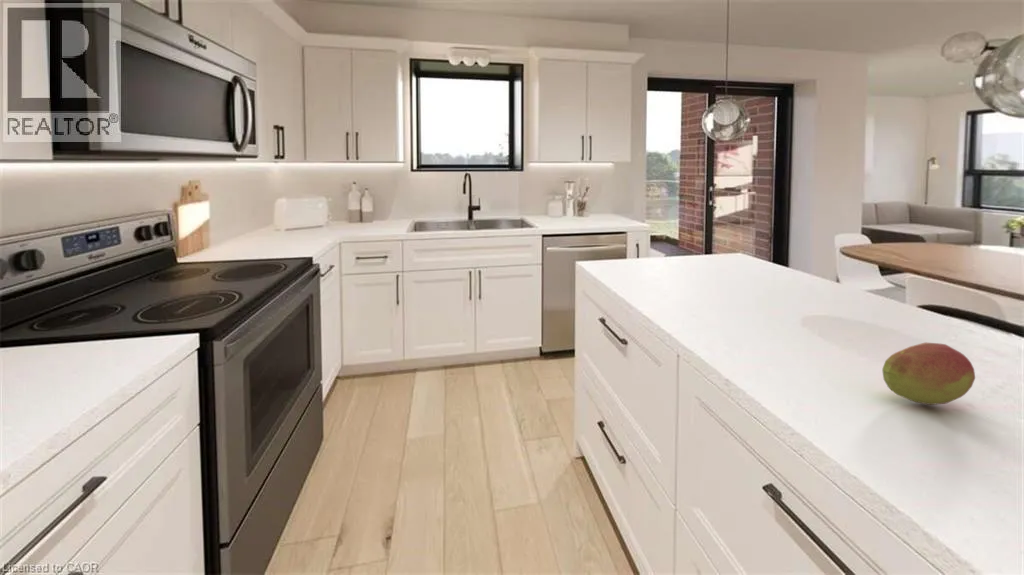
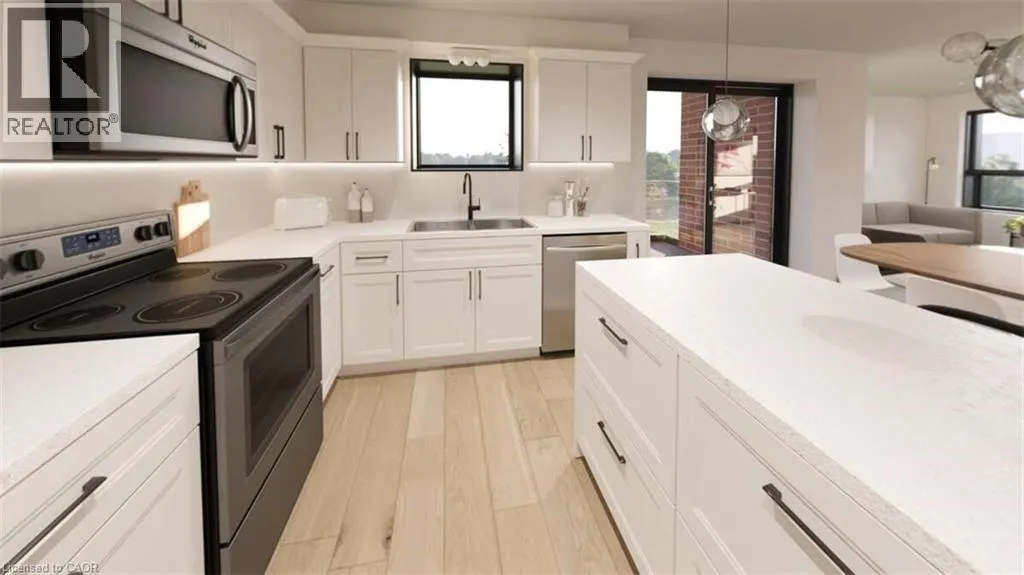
- fruit [881,341,976,406]
